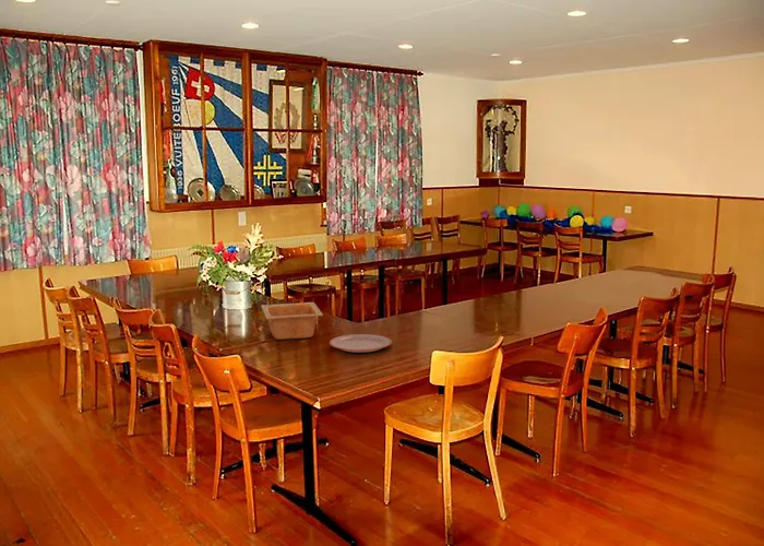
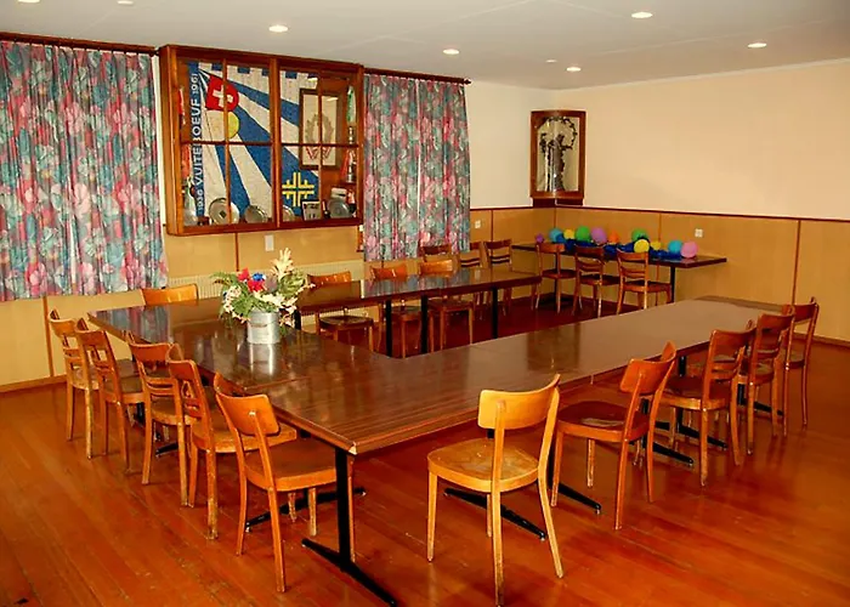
- plate [329,333,393,354]
- serving bowl [260,301,324,341]
